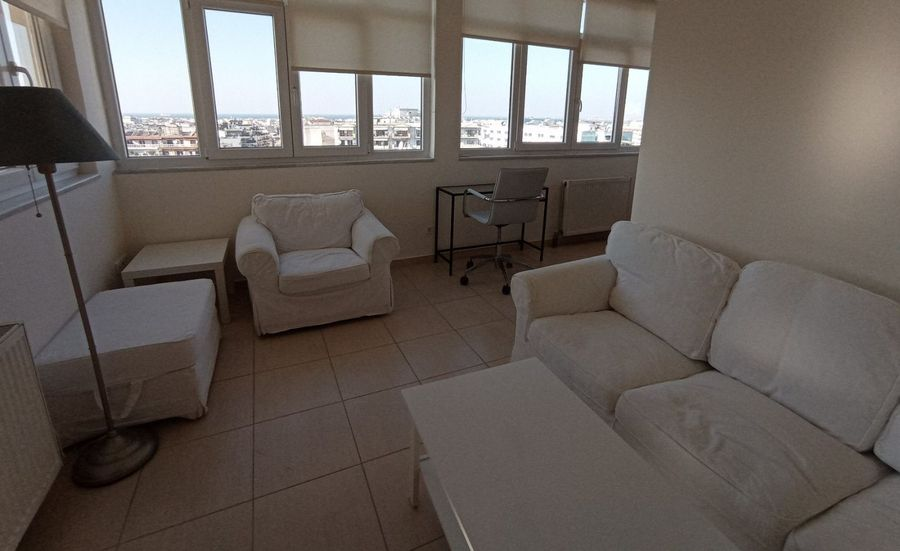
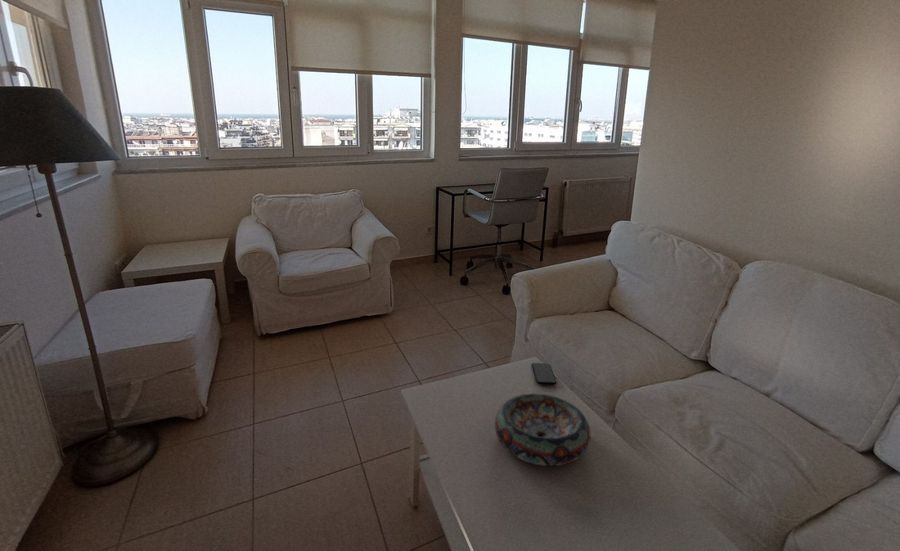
+ smartphone [531,362,558,386]
+ decorative bowl [494,392,591,467]
